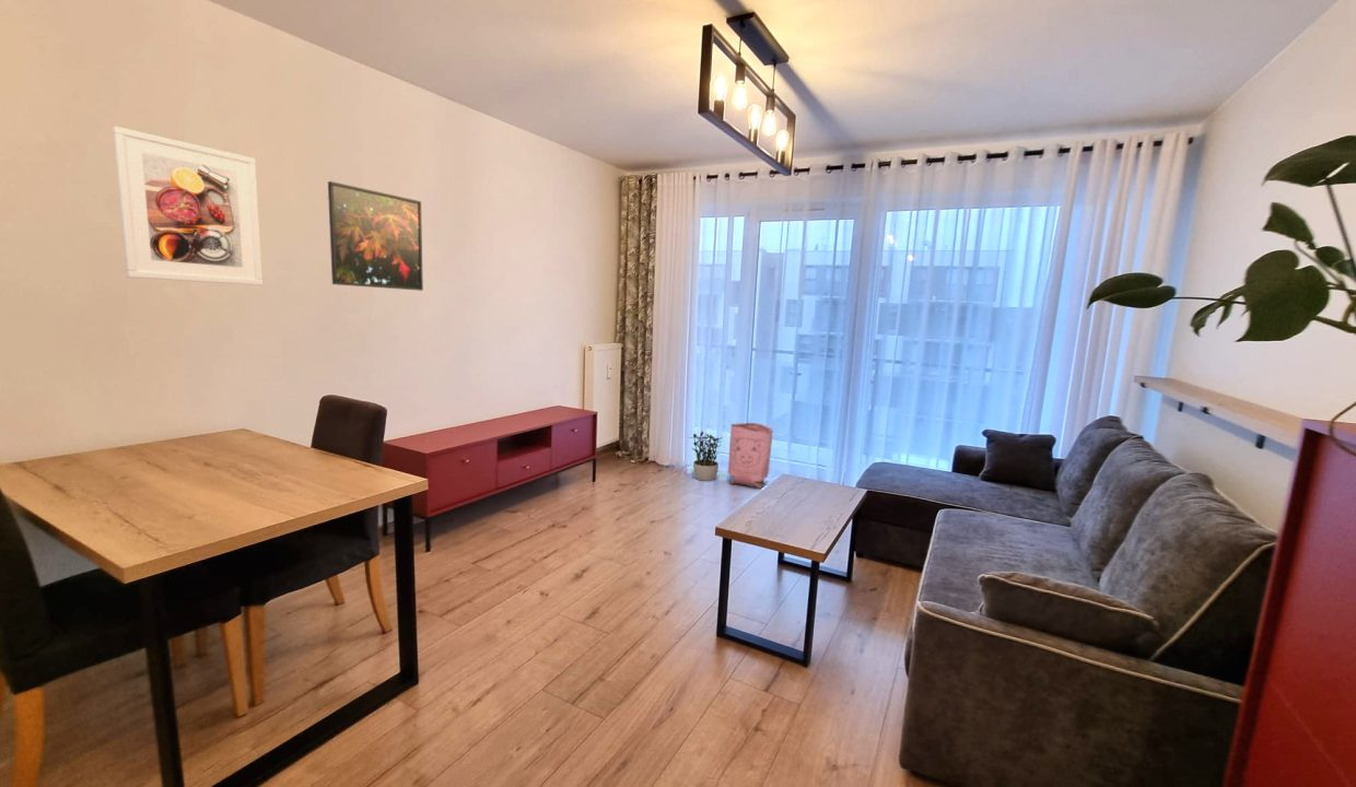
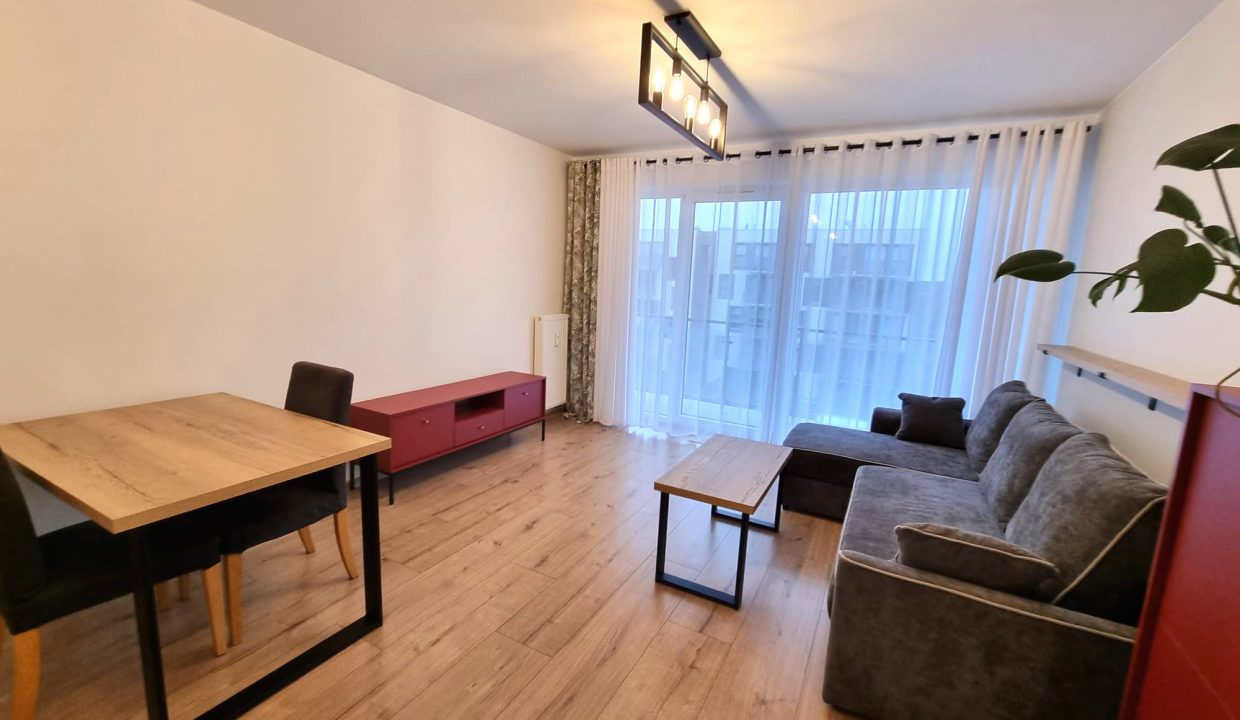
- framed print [112,126,264,286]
- bag [726,422,774,490]
- potted plant [688,431,725,482]
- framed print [327,180,424,292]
